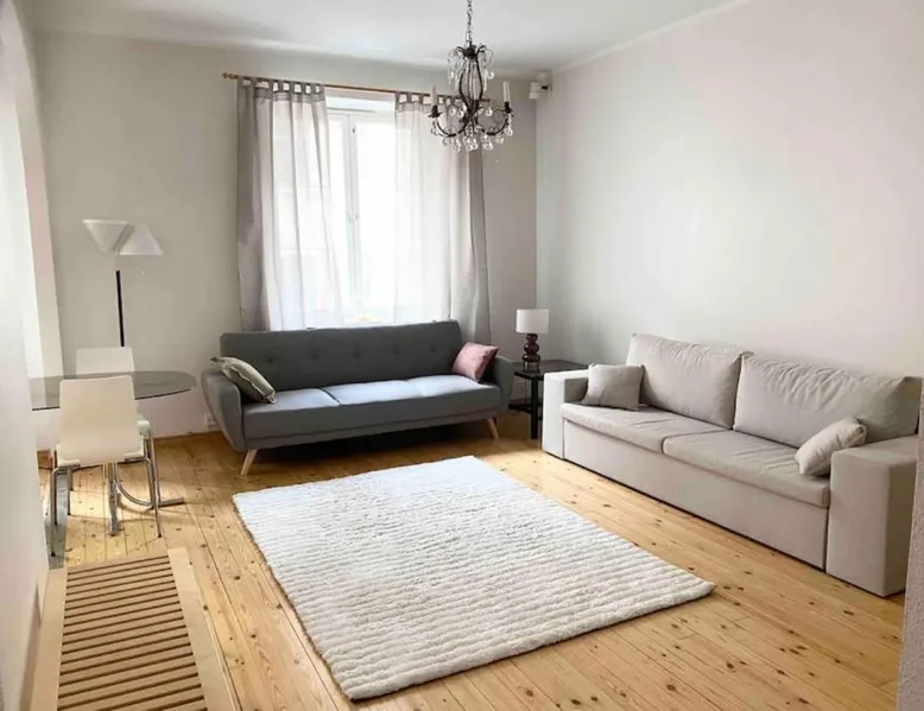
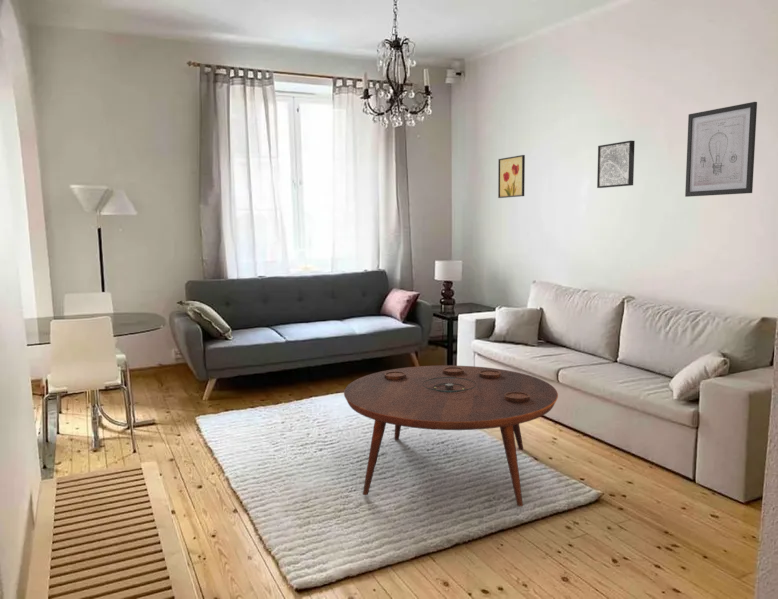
+ coffee table [343,364,559,507]
+ wall art [497,154,526,199]
+ wall art [684,101,758,198]
+ wall art [596,140,636,189]
